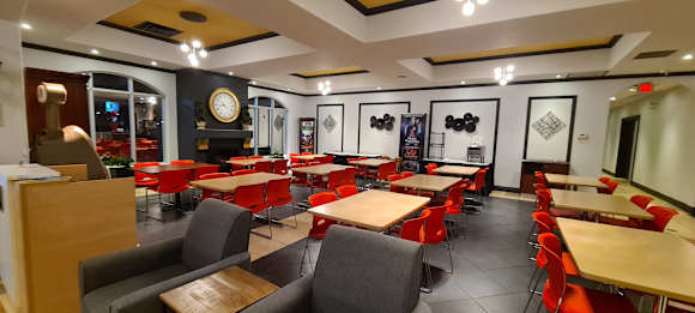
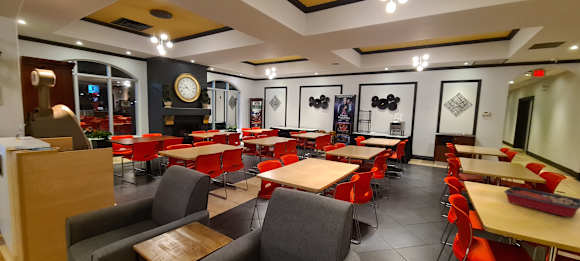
+ tray [503,185,580,219]
